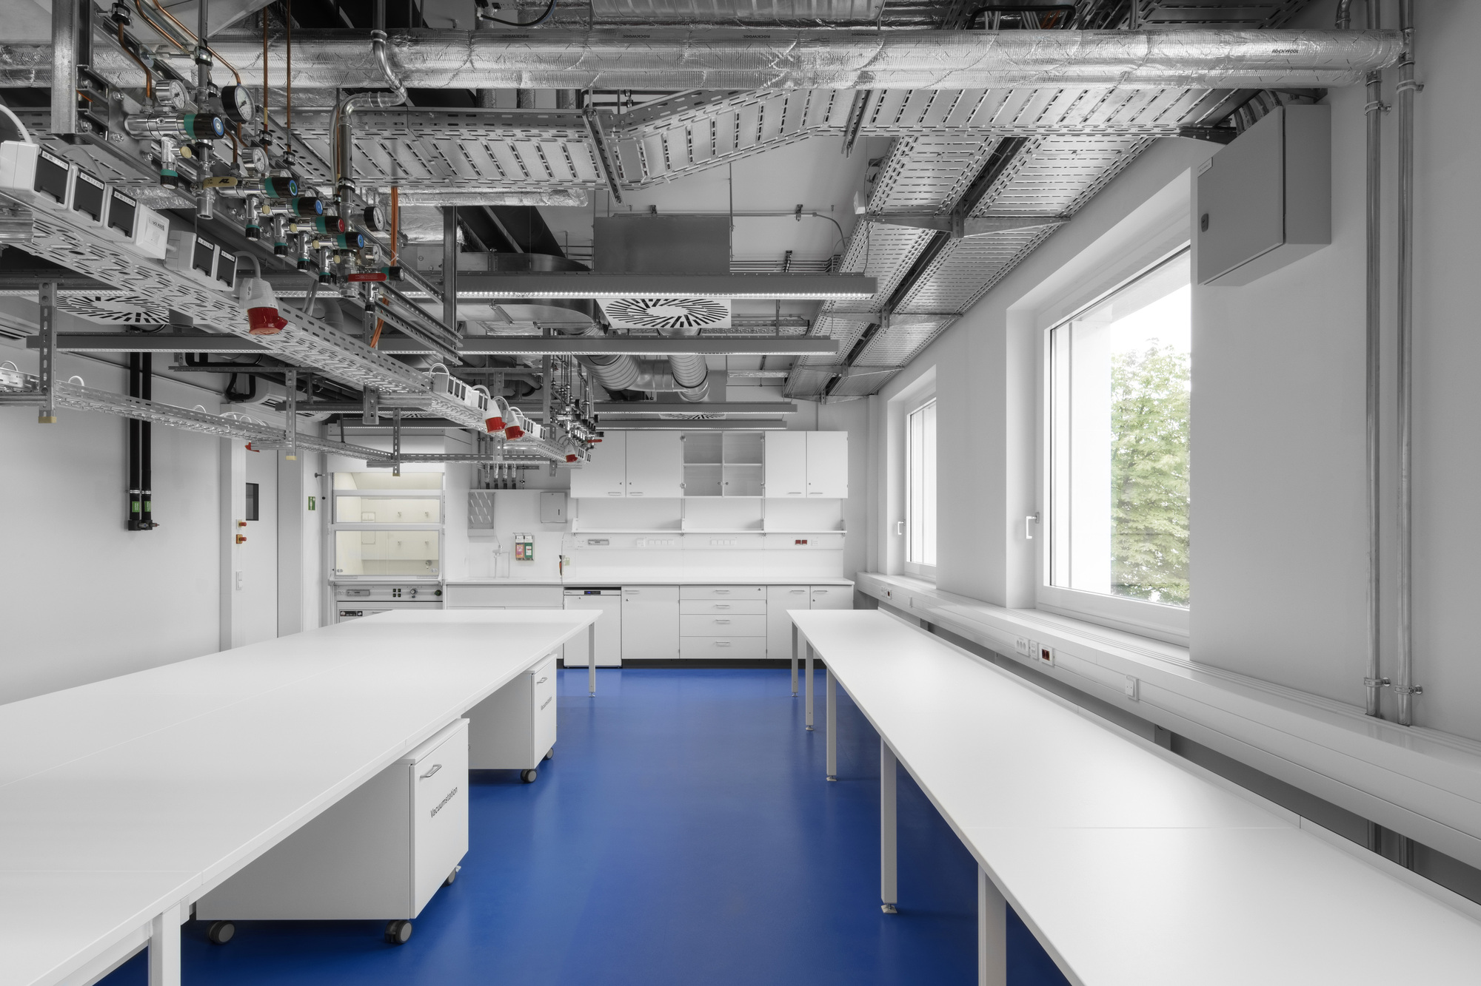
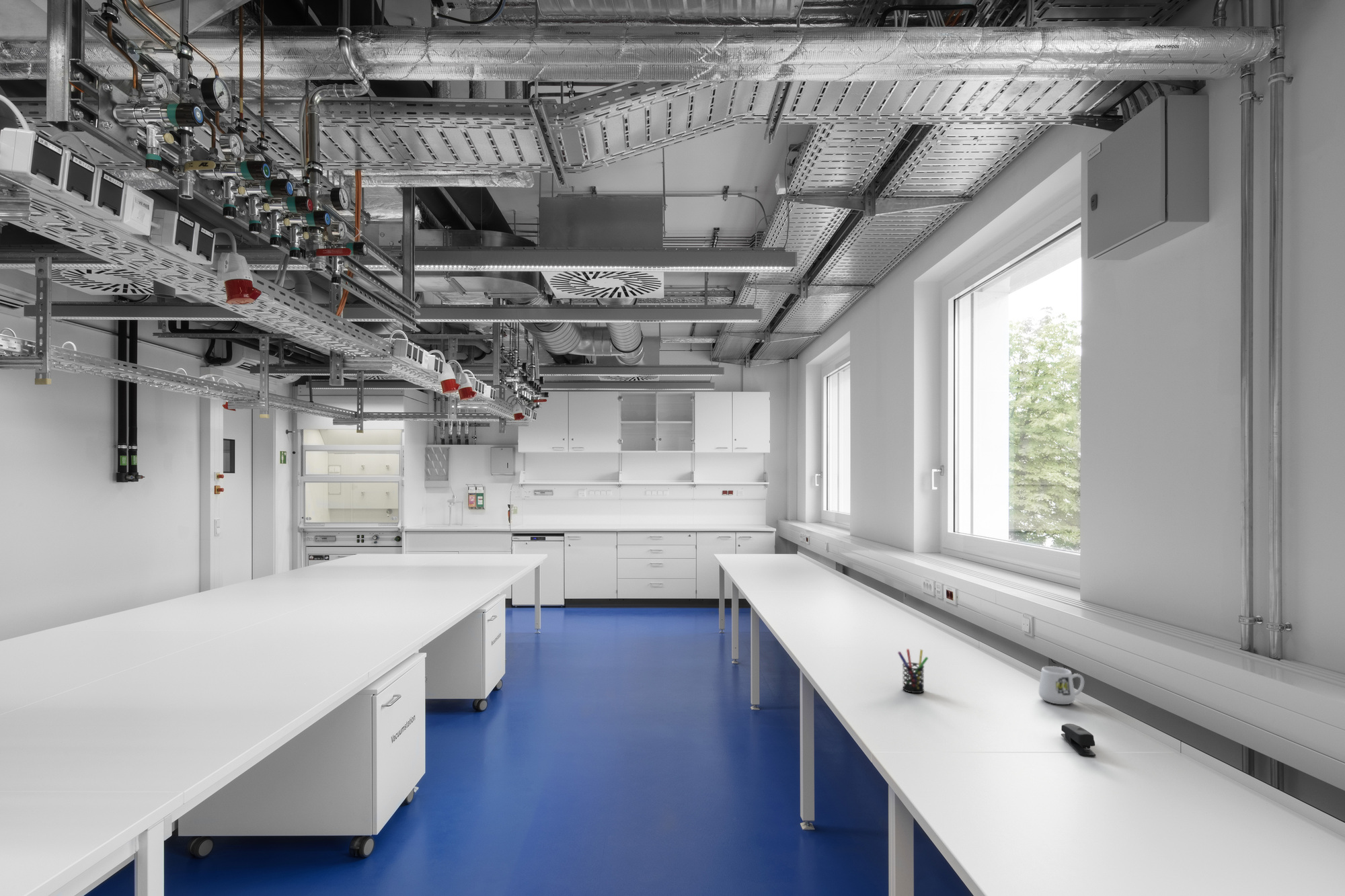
+ stapler [1061,723,1096,758]
+ mug [1038,665,1085,705]
+ pen holder [897,649,929,694]
